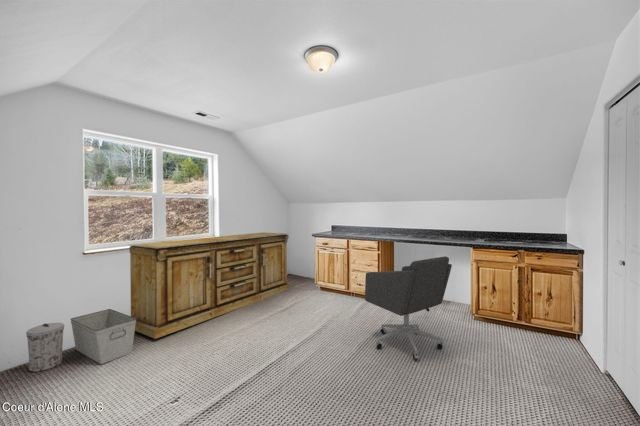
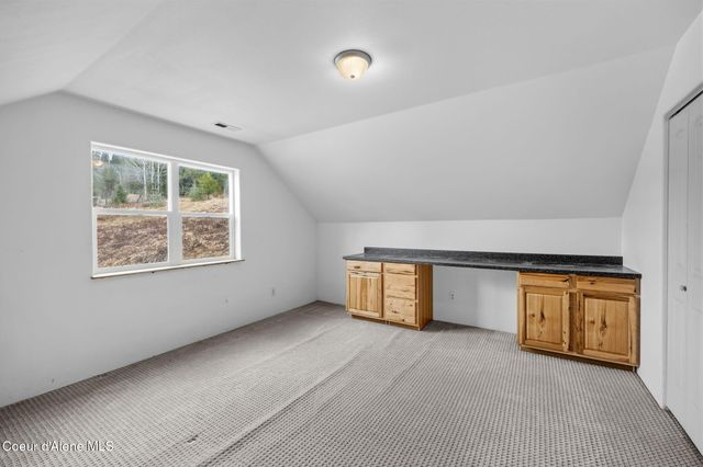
- sideboard [129,232,290,340]
- trash can [25,322,65,373]
- office chair [364,255,453,361]
- storage bin [69,308,136,365]
